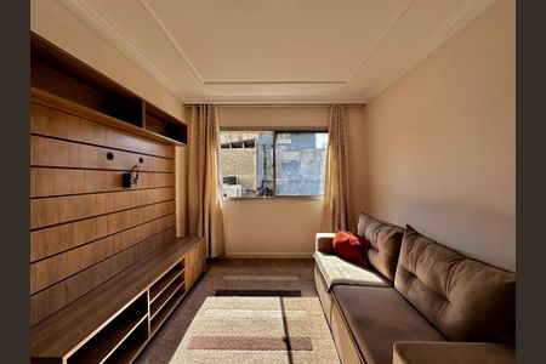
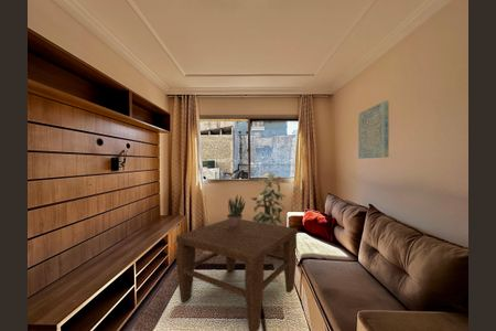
+ indoor plant [250,170,287,225]
+ wall art [357,99,390,160]
+ coffee table [175,218,299,331]
+ potted plant [226,193,247,227]
